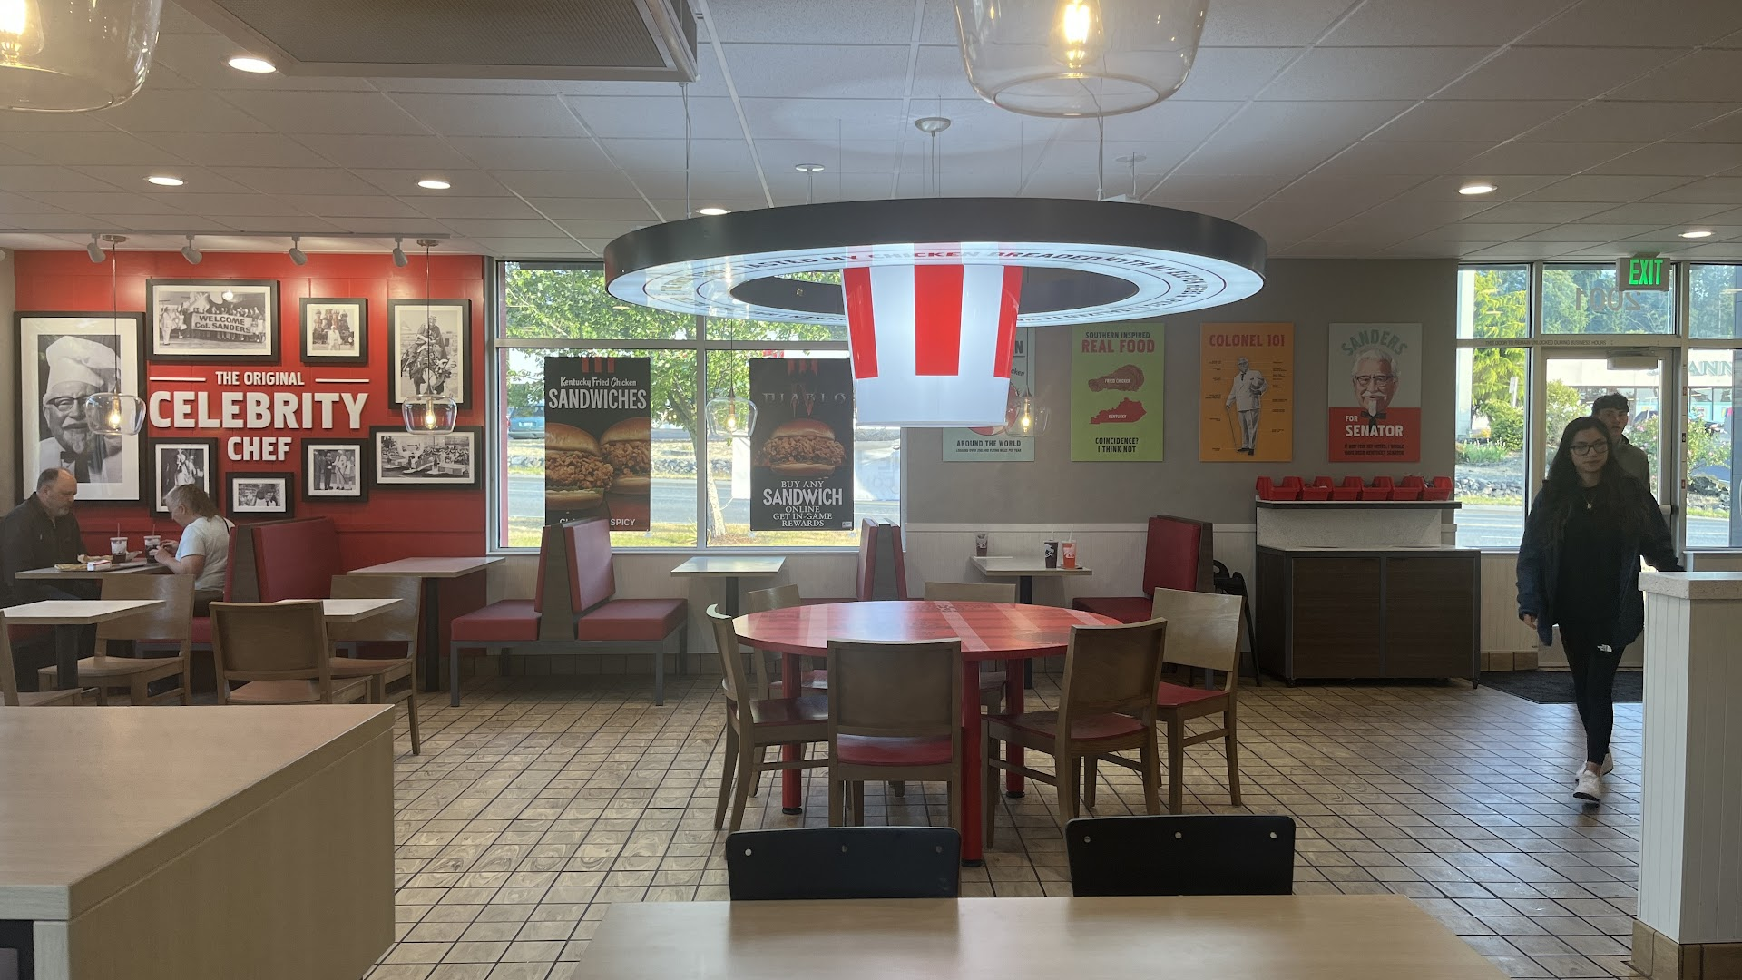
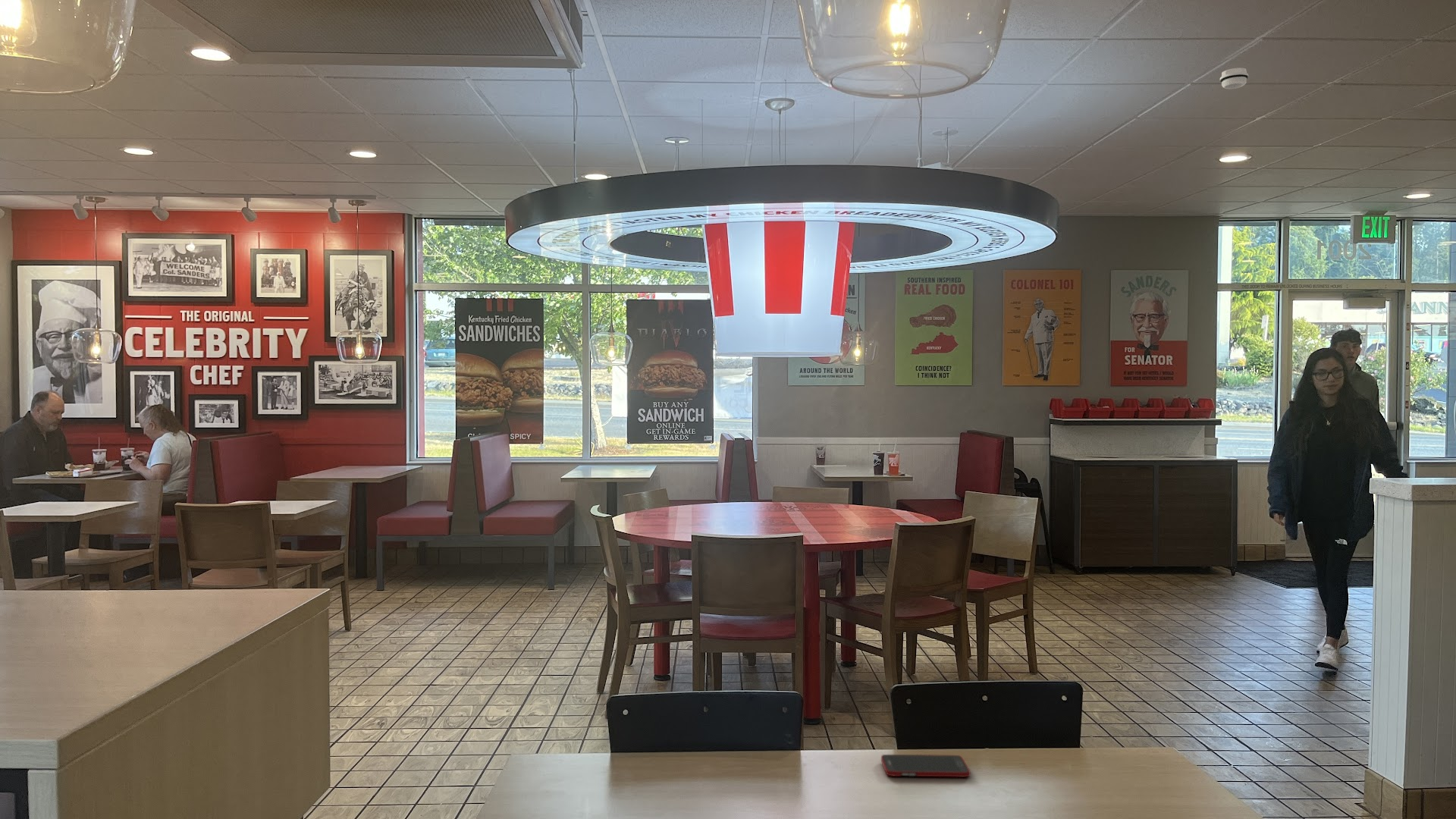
+ smoke detector [1219,67,1249,89]
+ cell phone [880,754,971,778]
